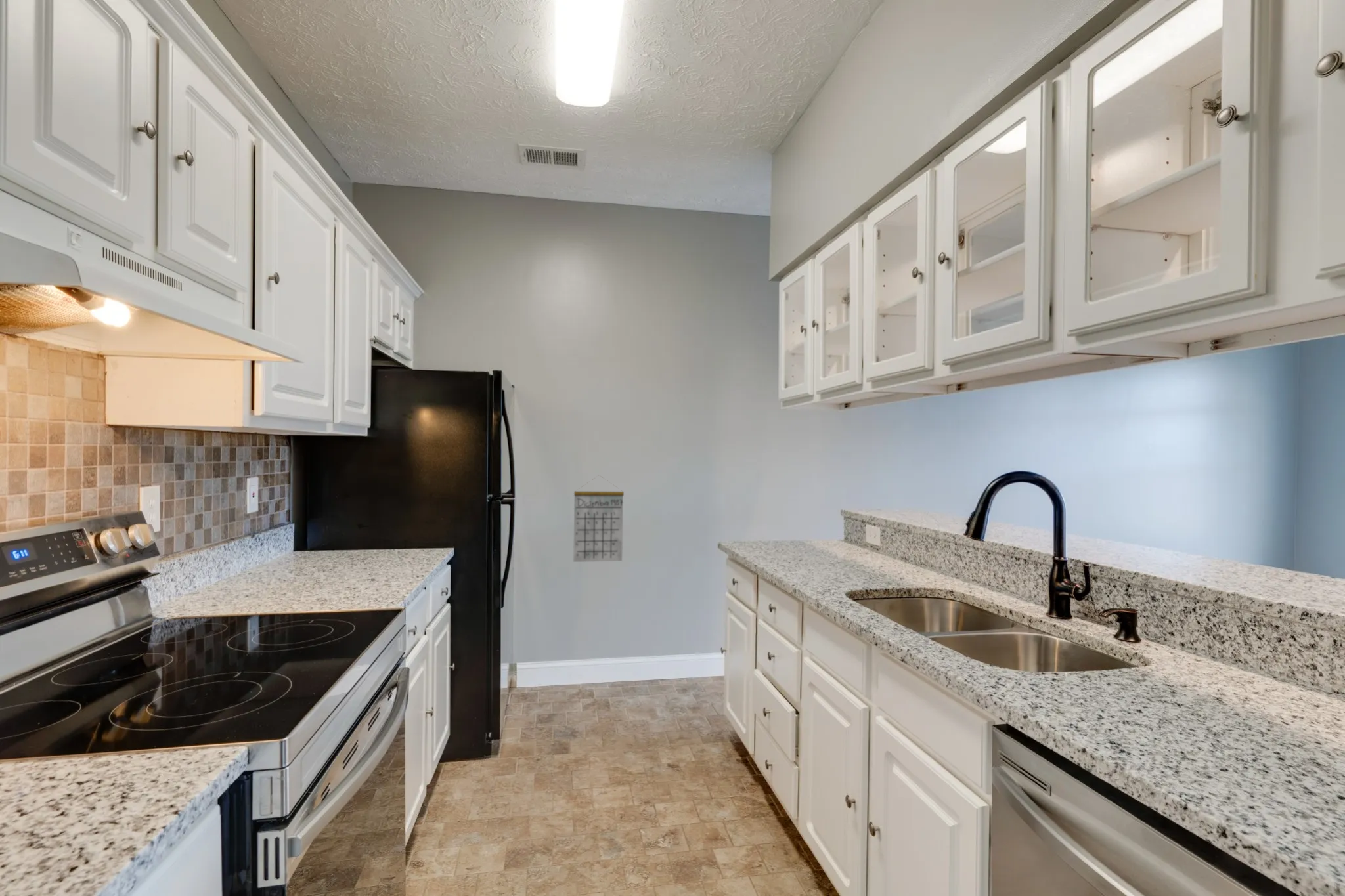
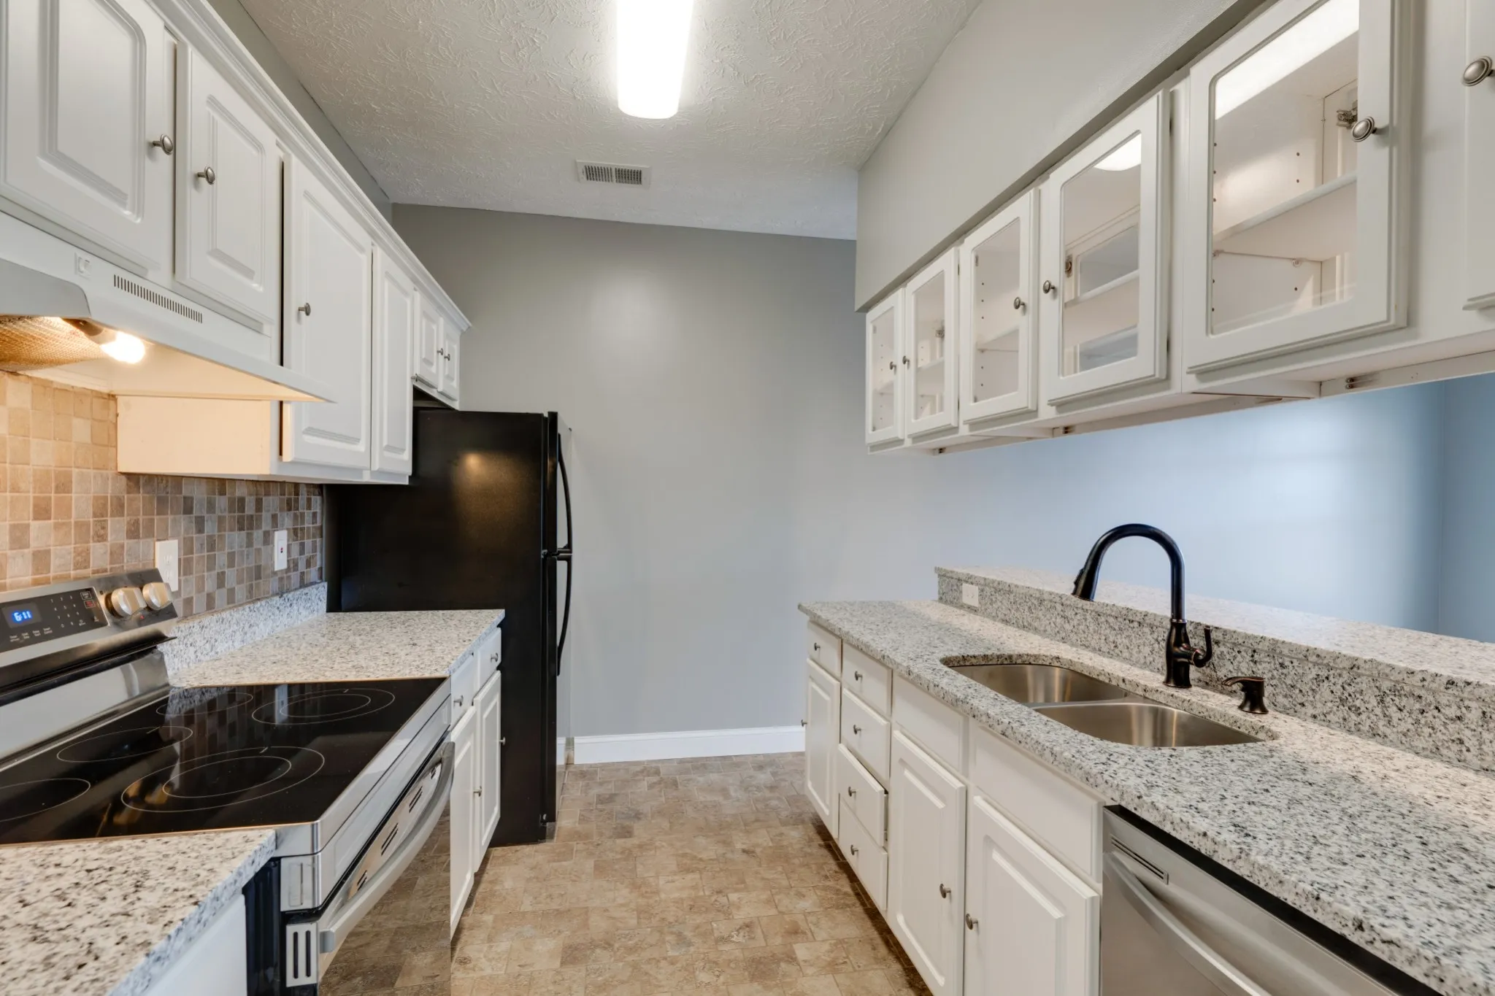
- calendar [573,475,625,563]
